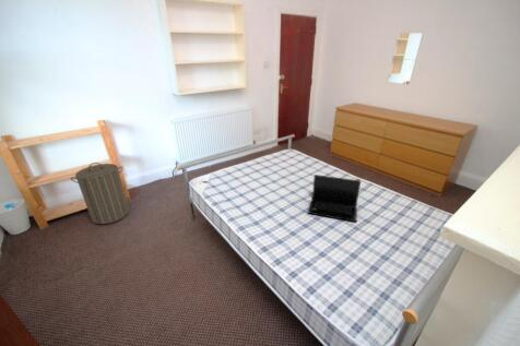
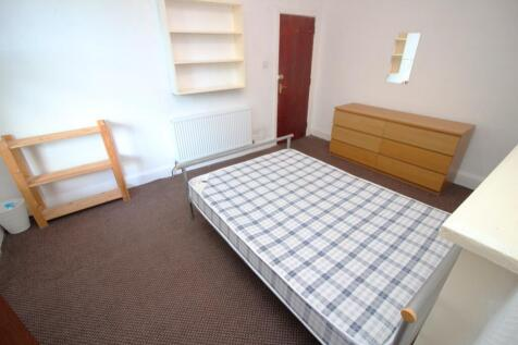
- laundry hamper [70,162,130,225]
- laptop [307,174,362,223]
